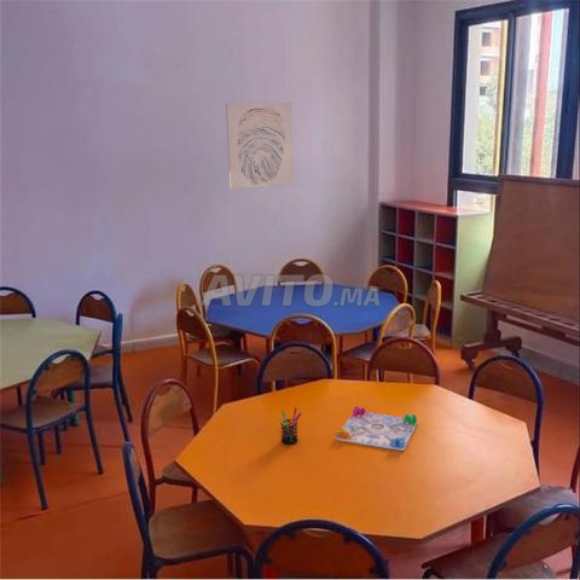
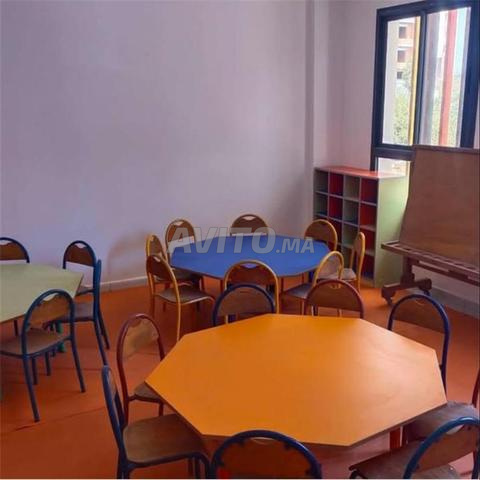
- wall art [225,102,295,190]
- board game [335,405,419,452]
- pen holder [277,406,302,446]
